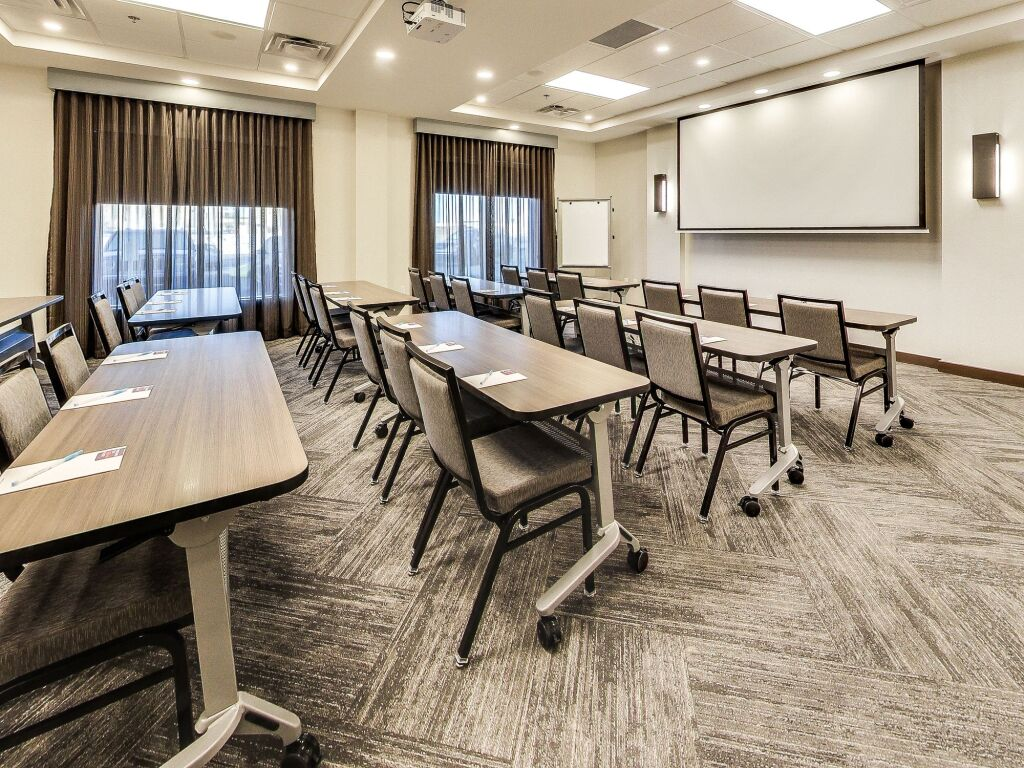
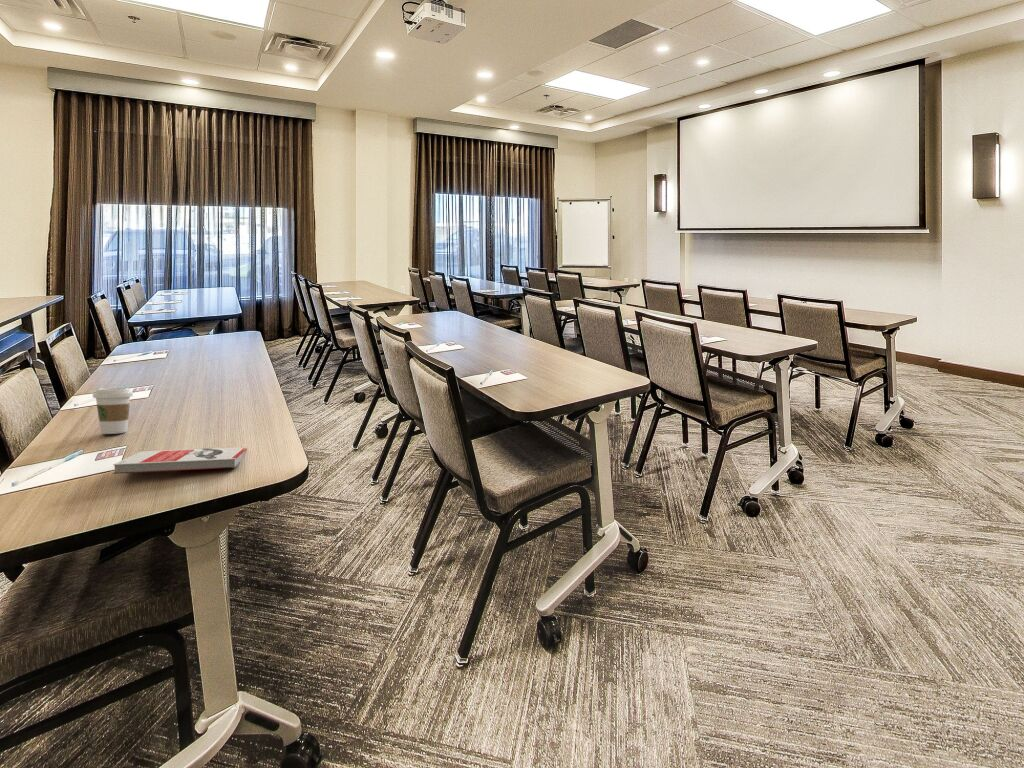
+ book [112,447,248,475]
+ coffee cup [92,387,134,435]
